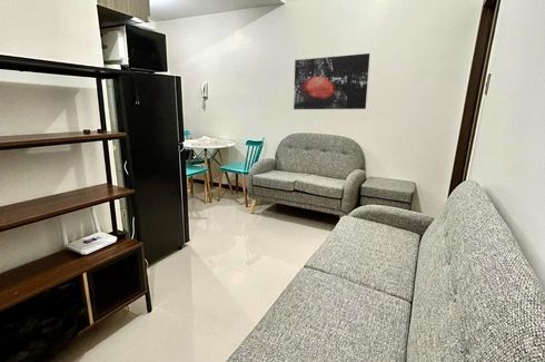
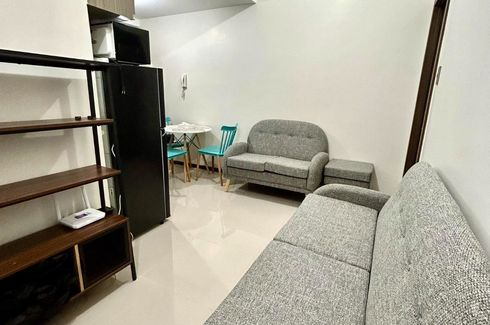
- wall art [293,52,370,110]
